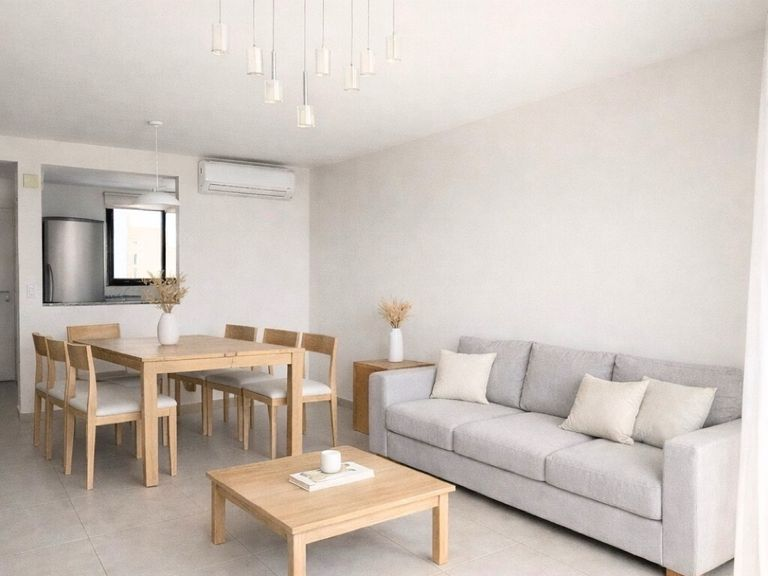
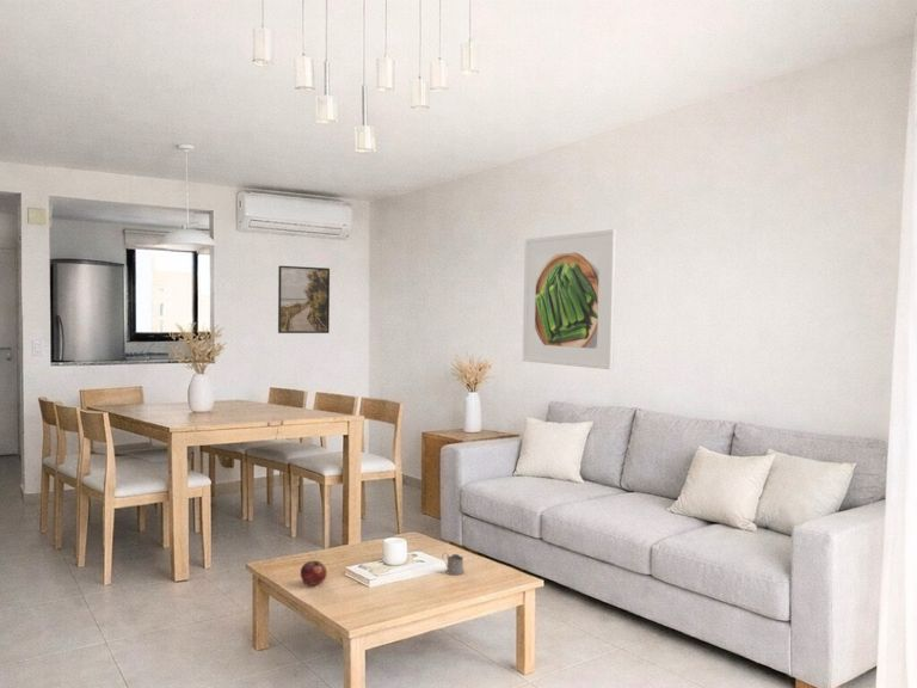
+ tea glass holder [441,552,466,576]
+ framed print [522,228,617,370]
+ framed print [277,265,331,334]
+ fruit [300,559,328,586]
